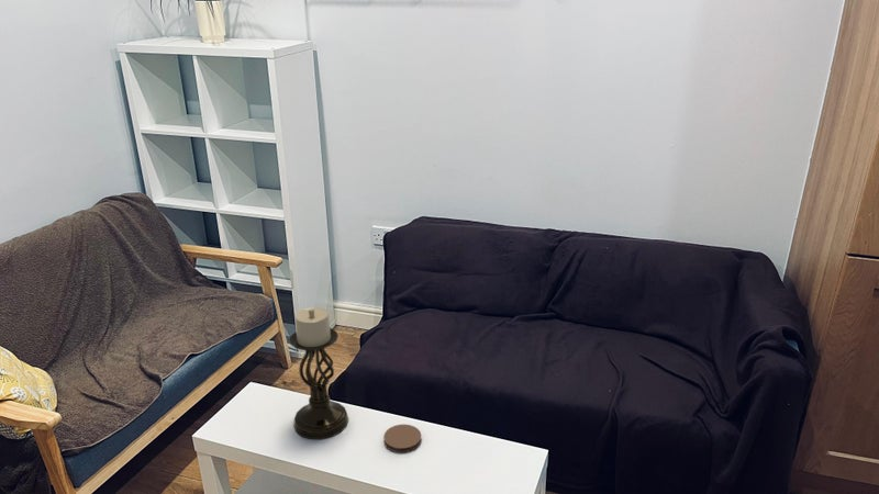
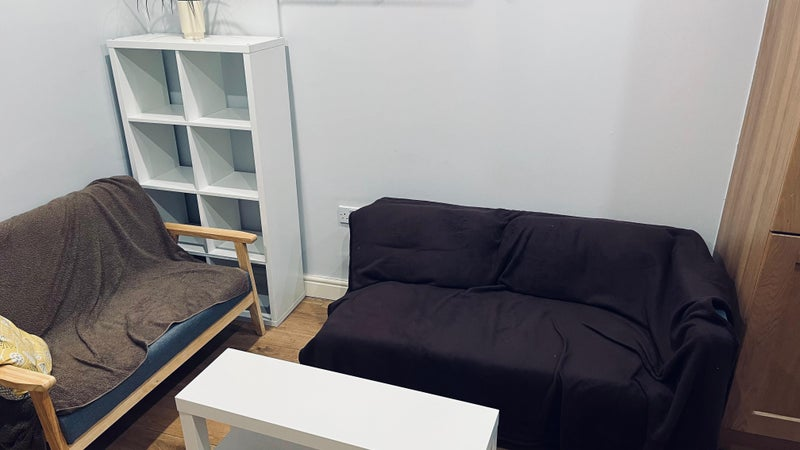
- candle holder [288,306,349,440]
- coaster [382,423,422,453]
